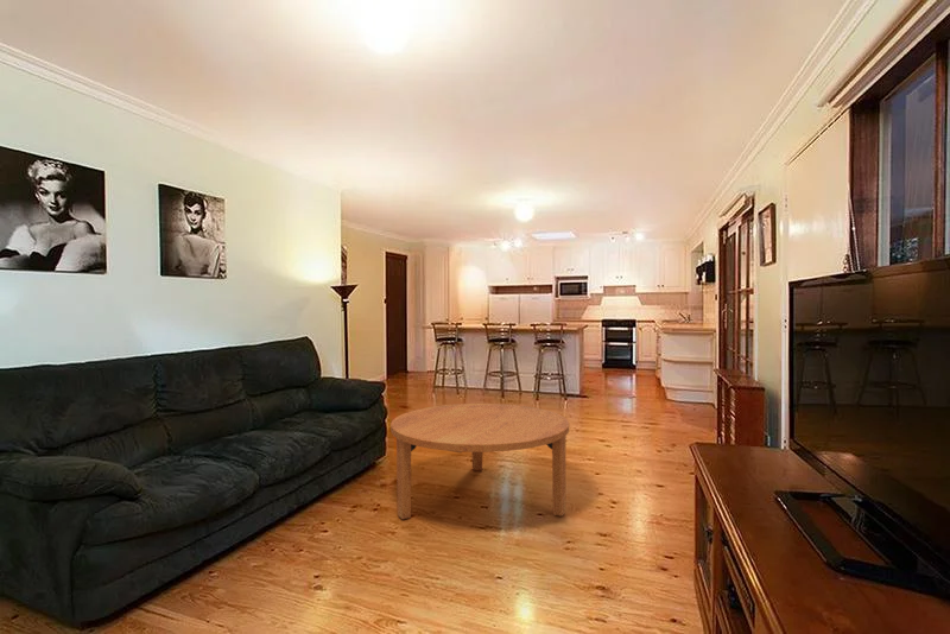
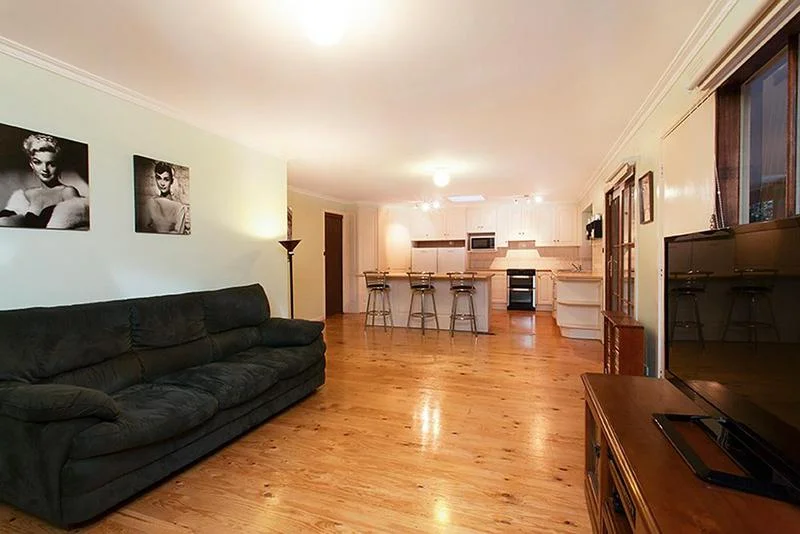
- coffee table [390,402,570,520]
